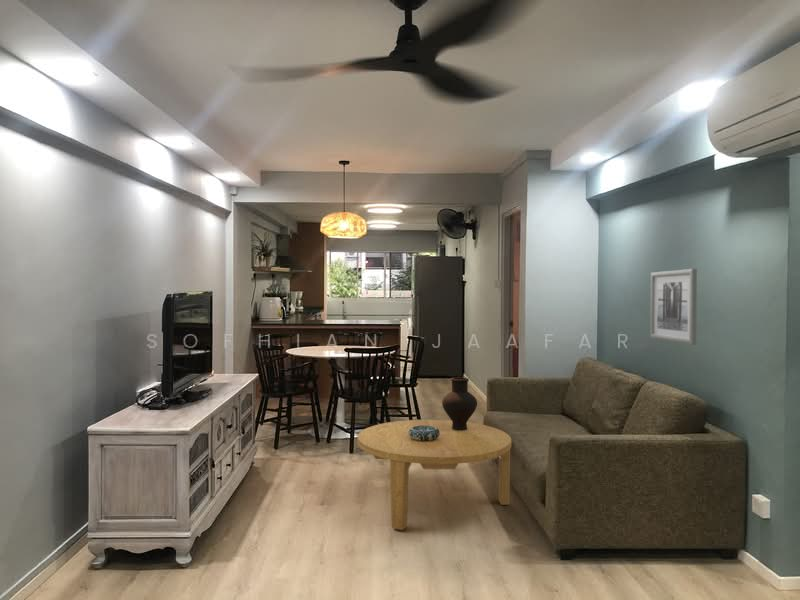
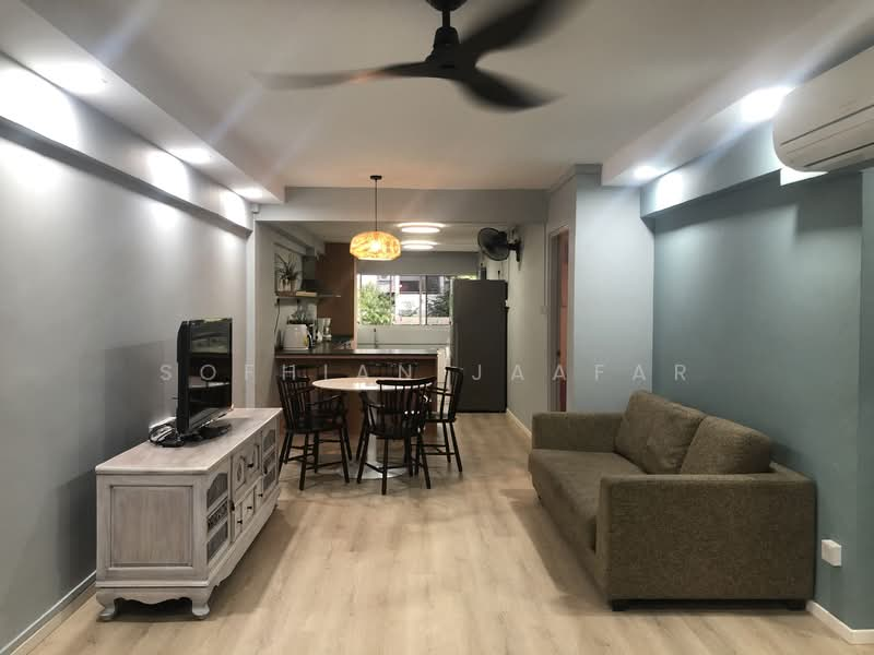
- wall art [649,268,698,346]
- coffee table [356,419,512,531]
- decorative bowl [409,425,440,441]
- vase [441,376,478,430]
